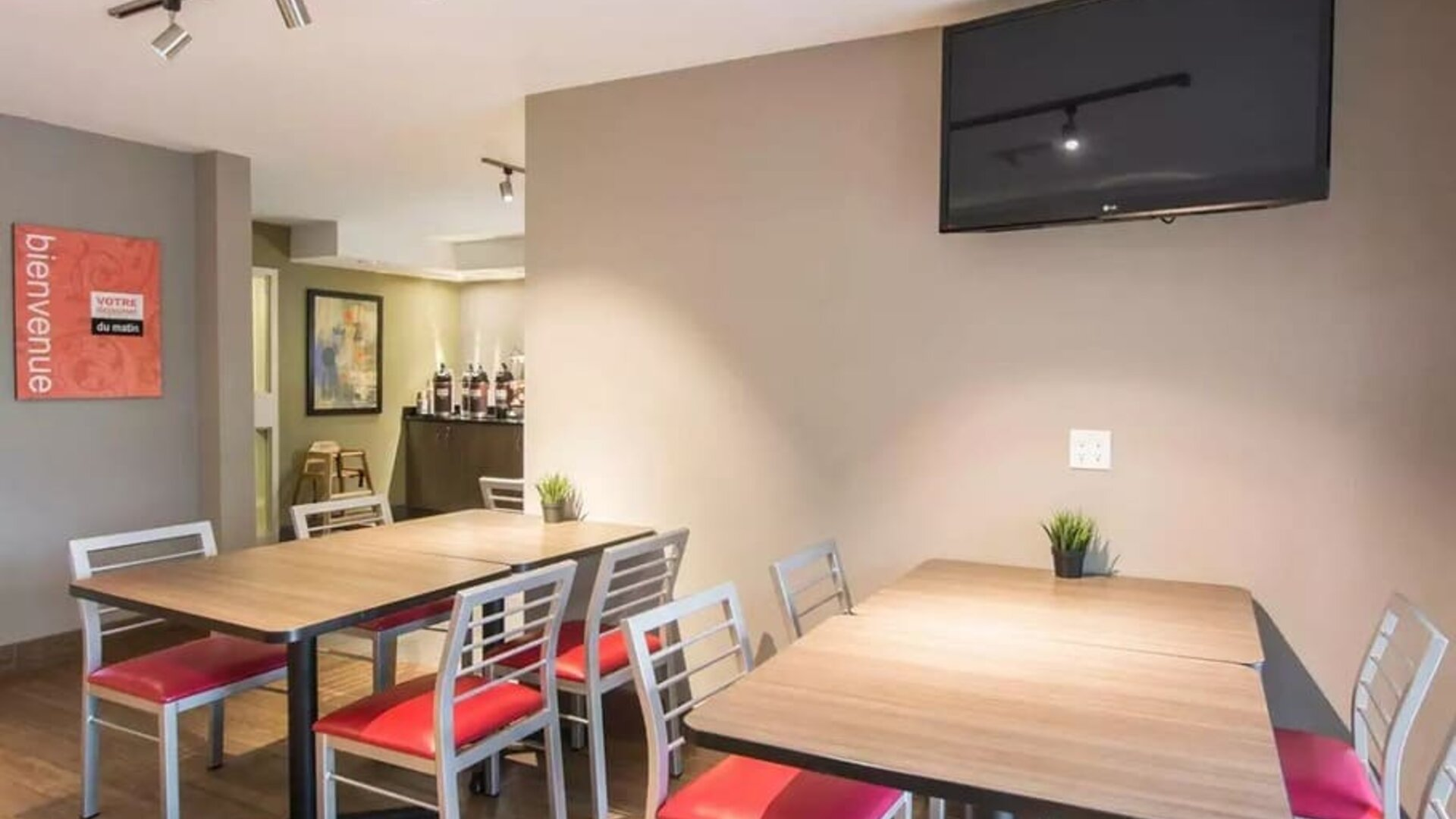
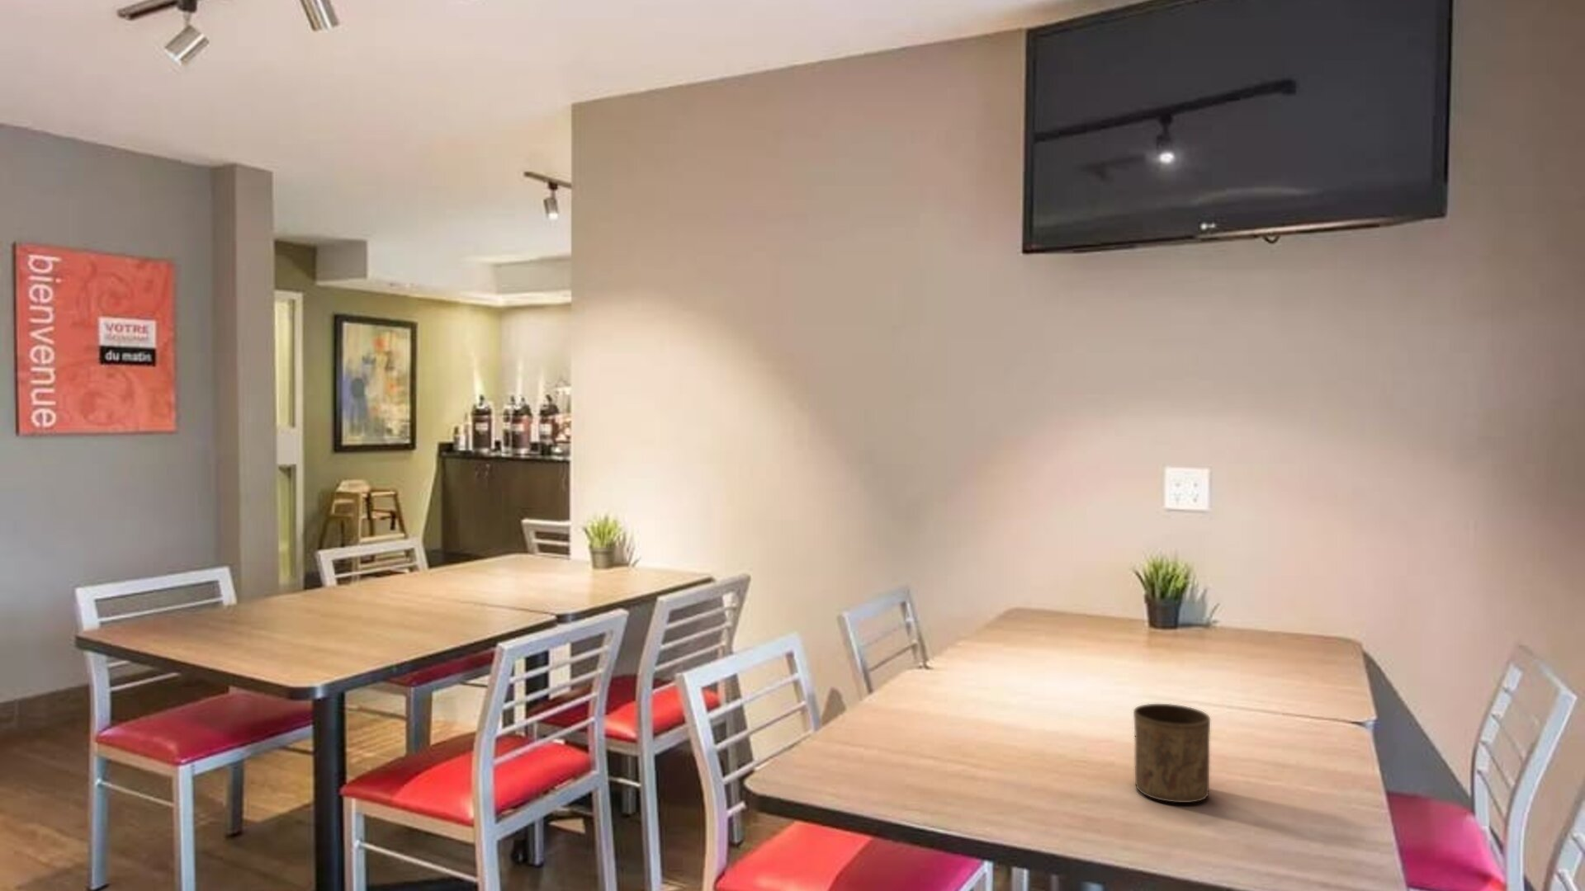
+ cup [1132,703,1211,804]
